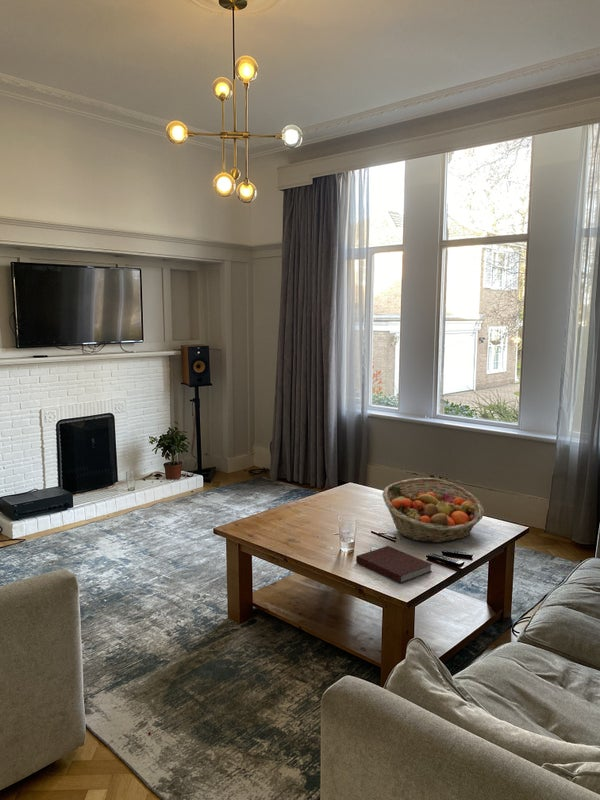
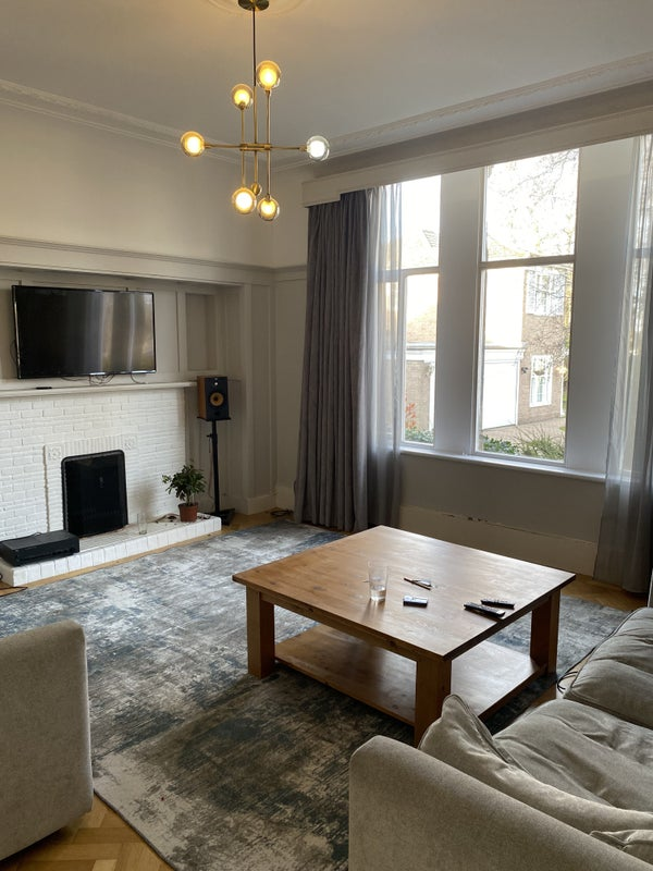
- fruit basket [381,477,485,544]
- notebook [355,545,433,584]
